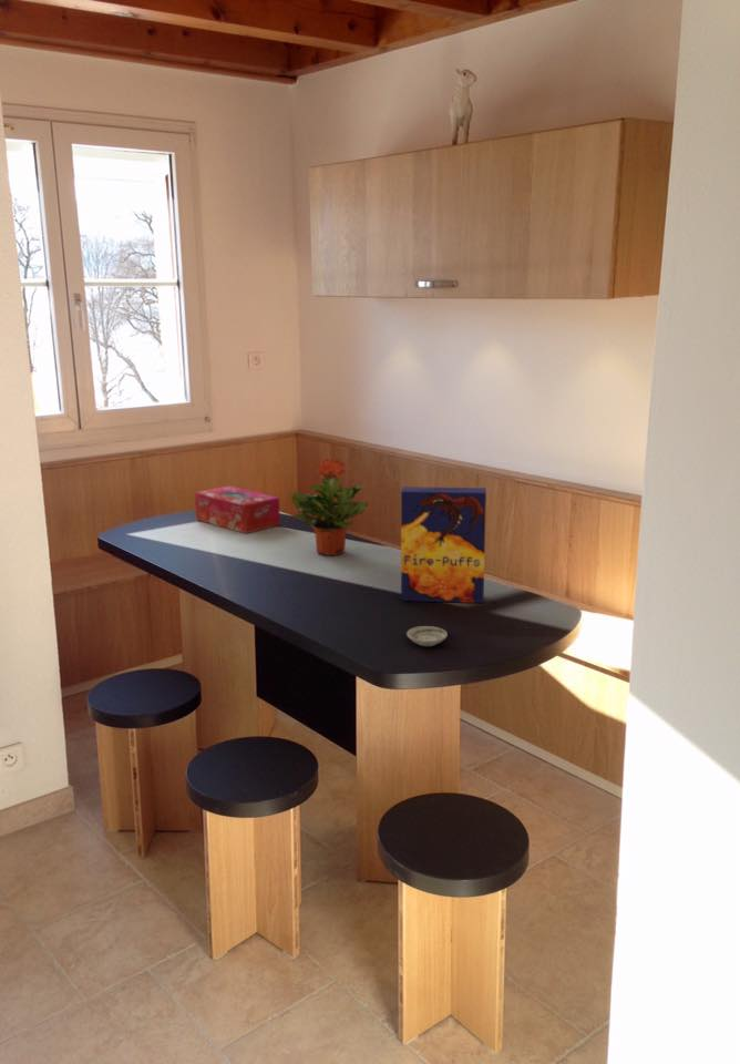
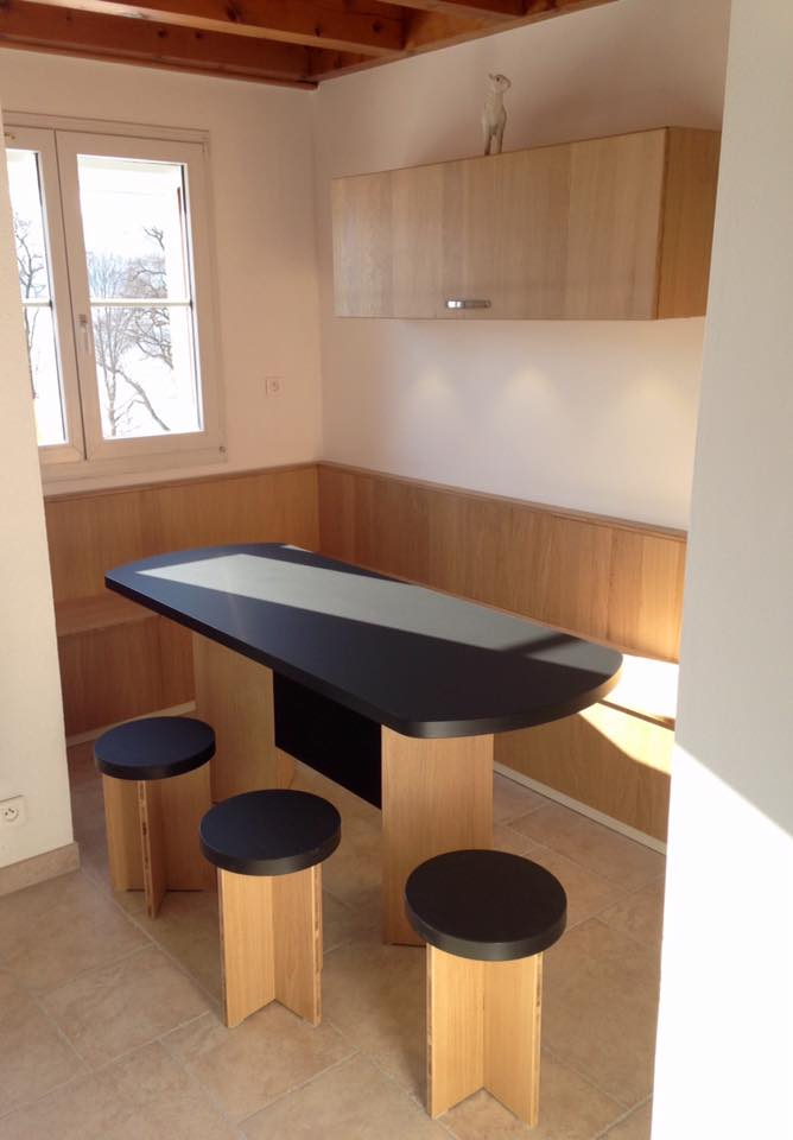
- cereal box [400,485,487,604]
- saucer [405,625,449,647]
- potted plant [290,457,369,556]
- tissue box [194,484,281,534]
